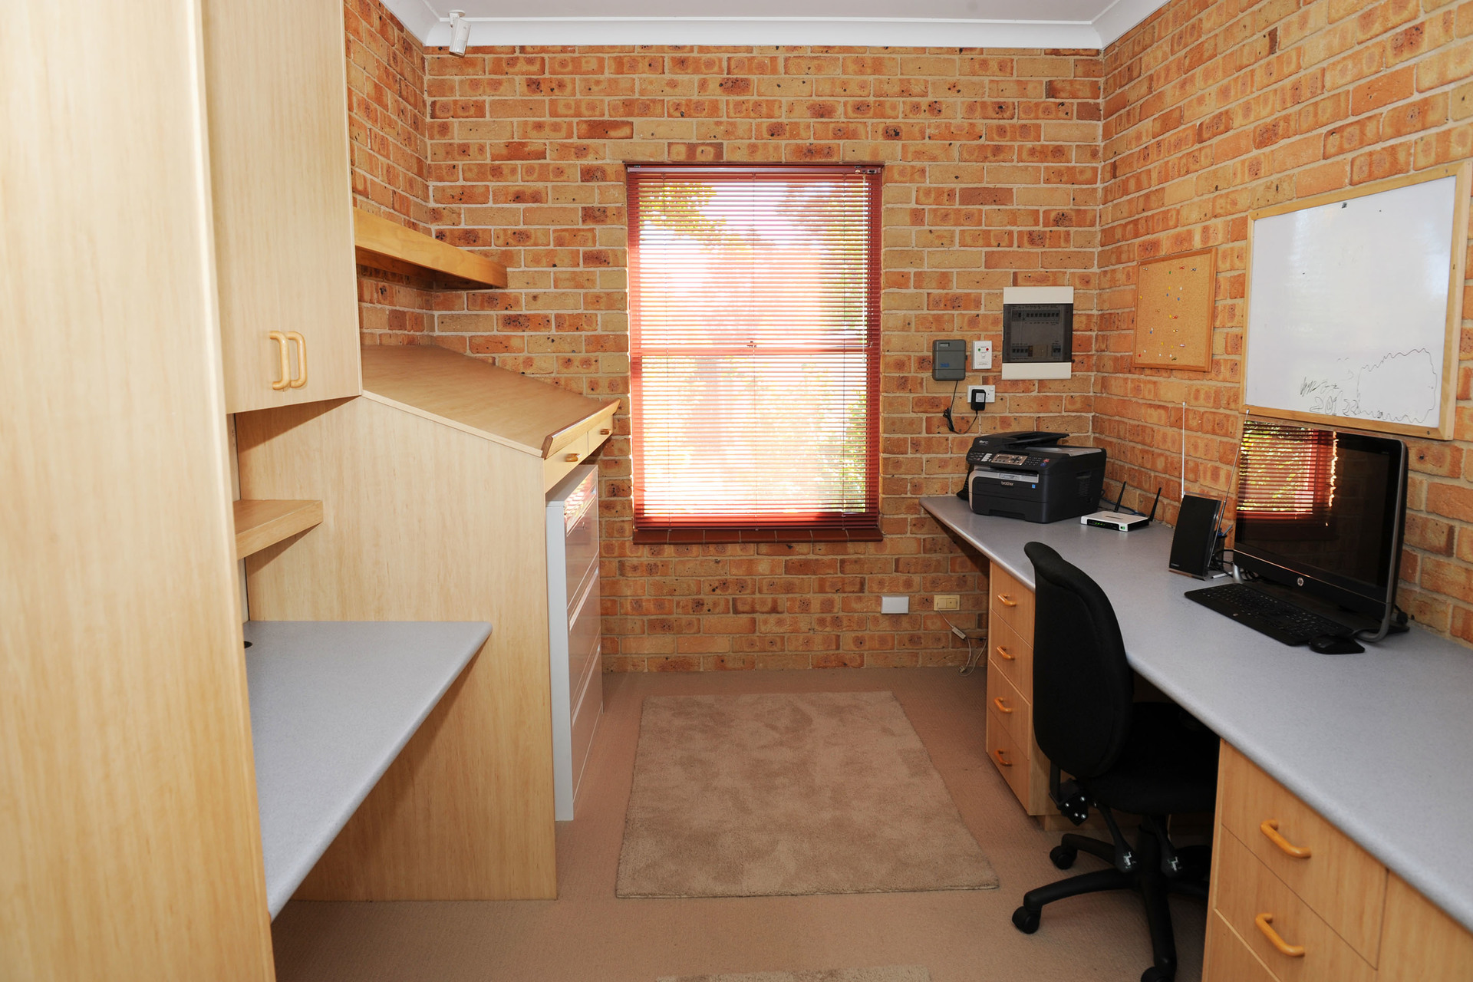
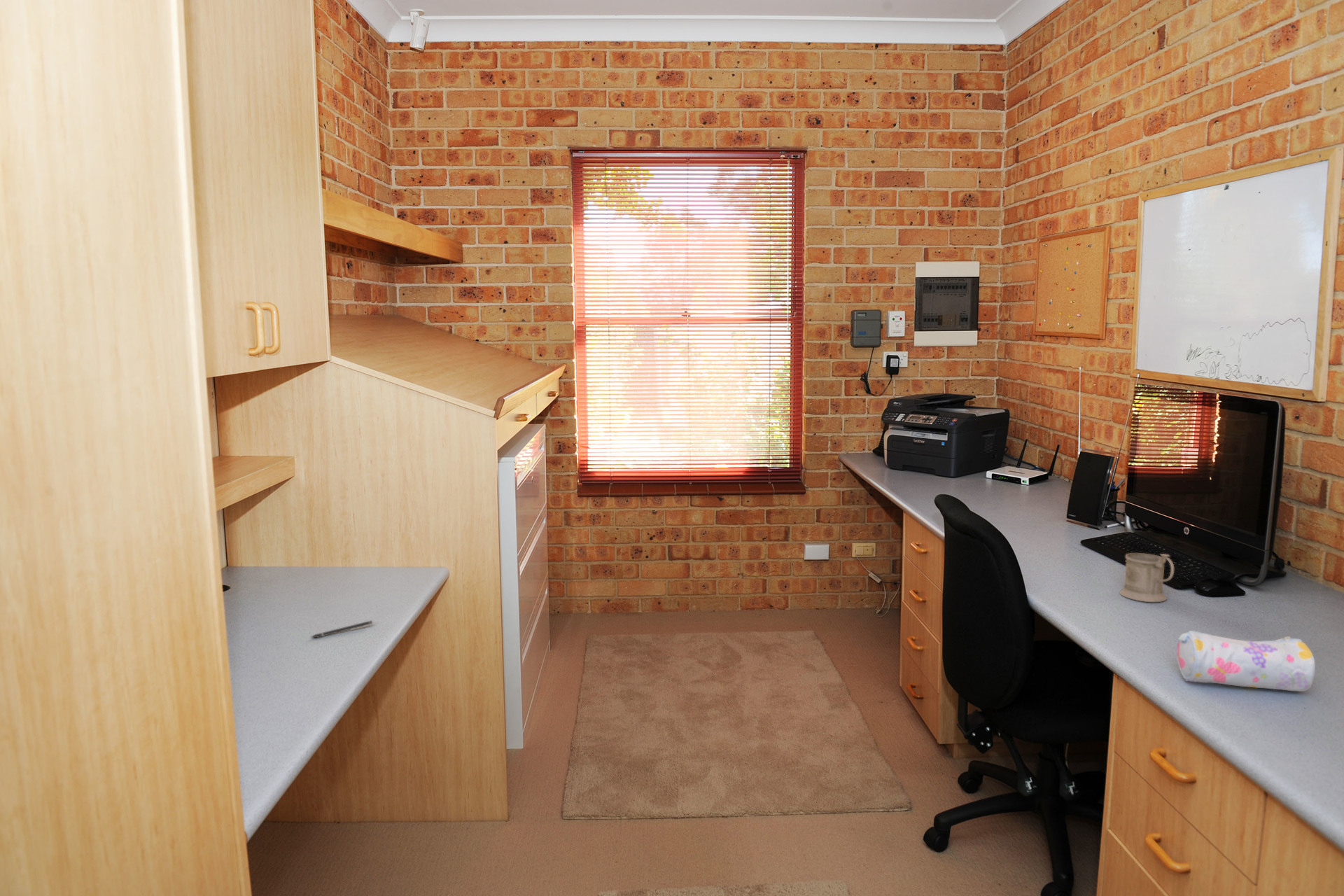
+ mug [1119,552,1175,603]
+ pencil case [1175,630,1316,692]
+ pen [309,620,373,638]
